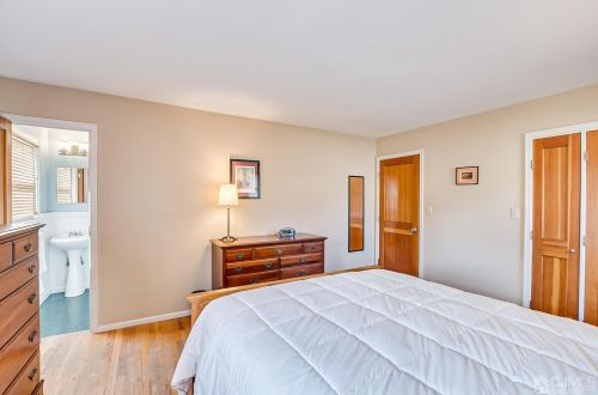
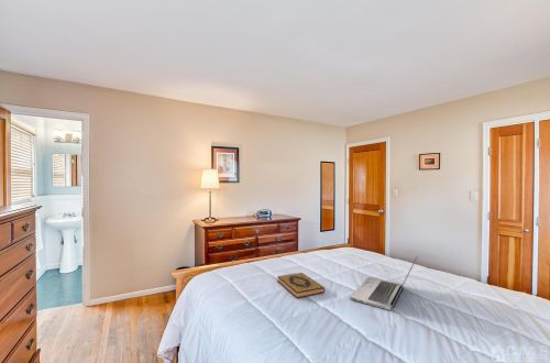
+ laptop [350,255,418,311]
+ hardback book [276,272,326,299]
